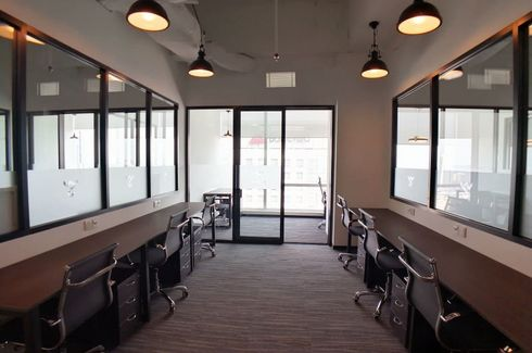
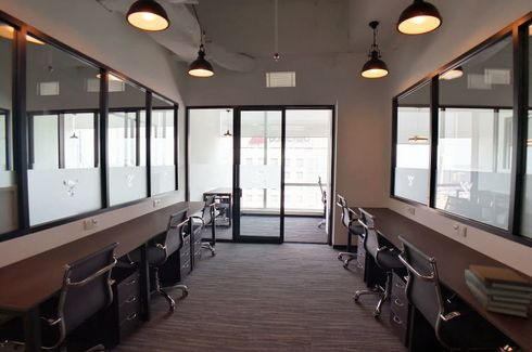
+ book stack [464,261,532,318]
